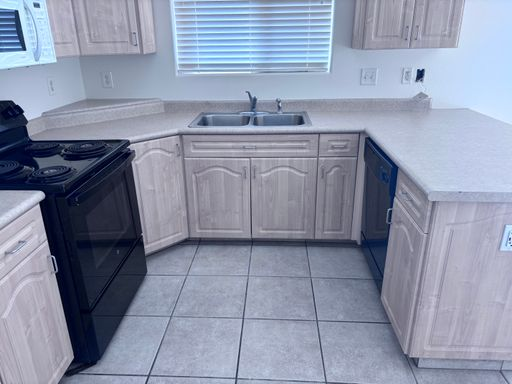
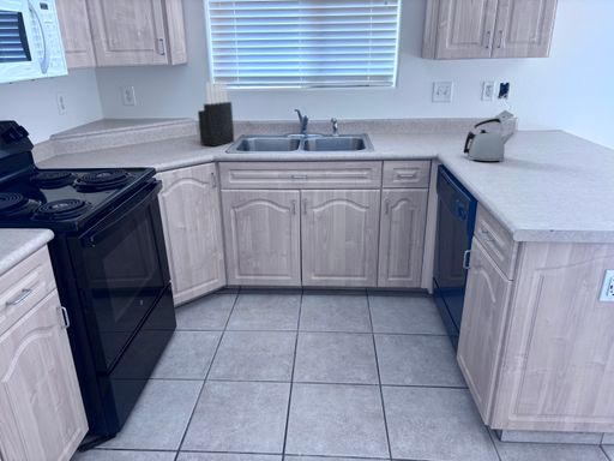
+ kettle [463,118,516,163]
+ knife block [197,80,235,148]
